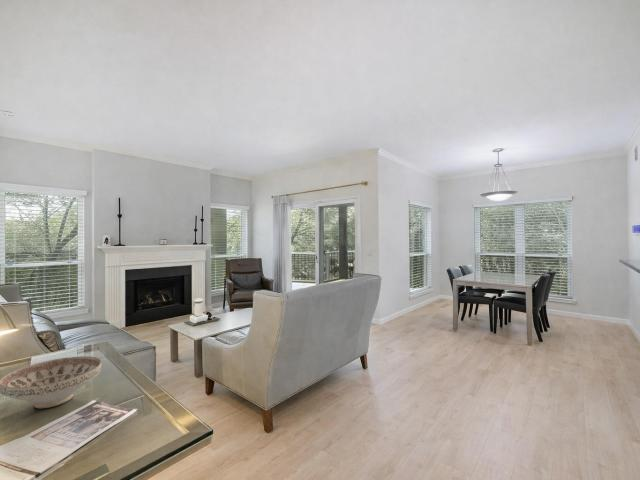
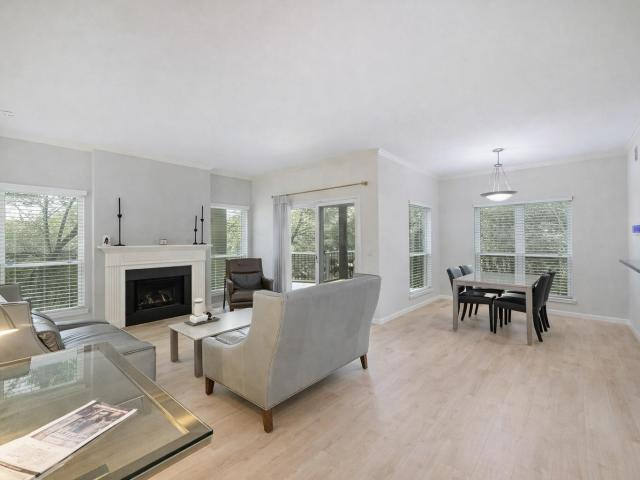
- decorative bowl [0,355,103,409]
